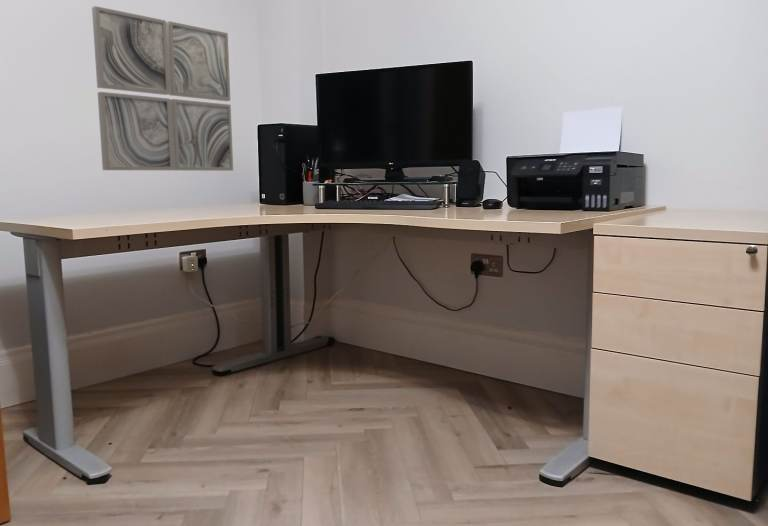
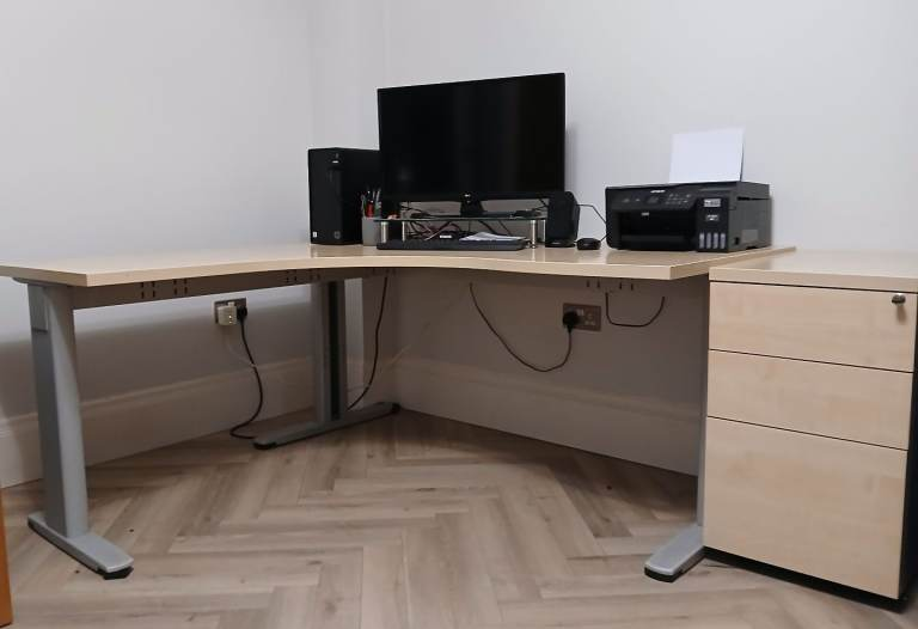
- wall art [91,5,234,172]
